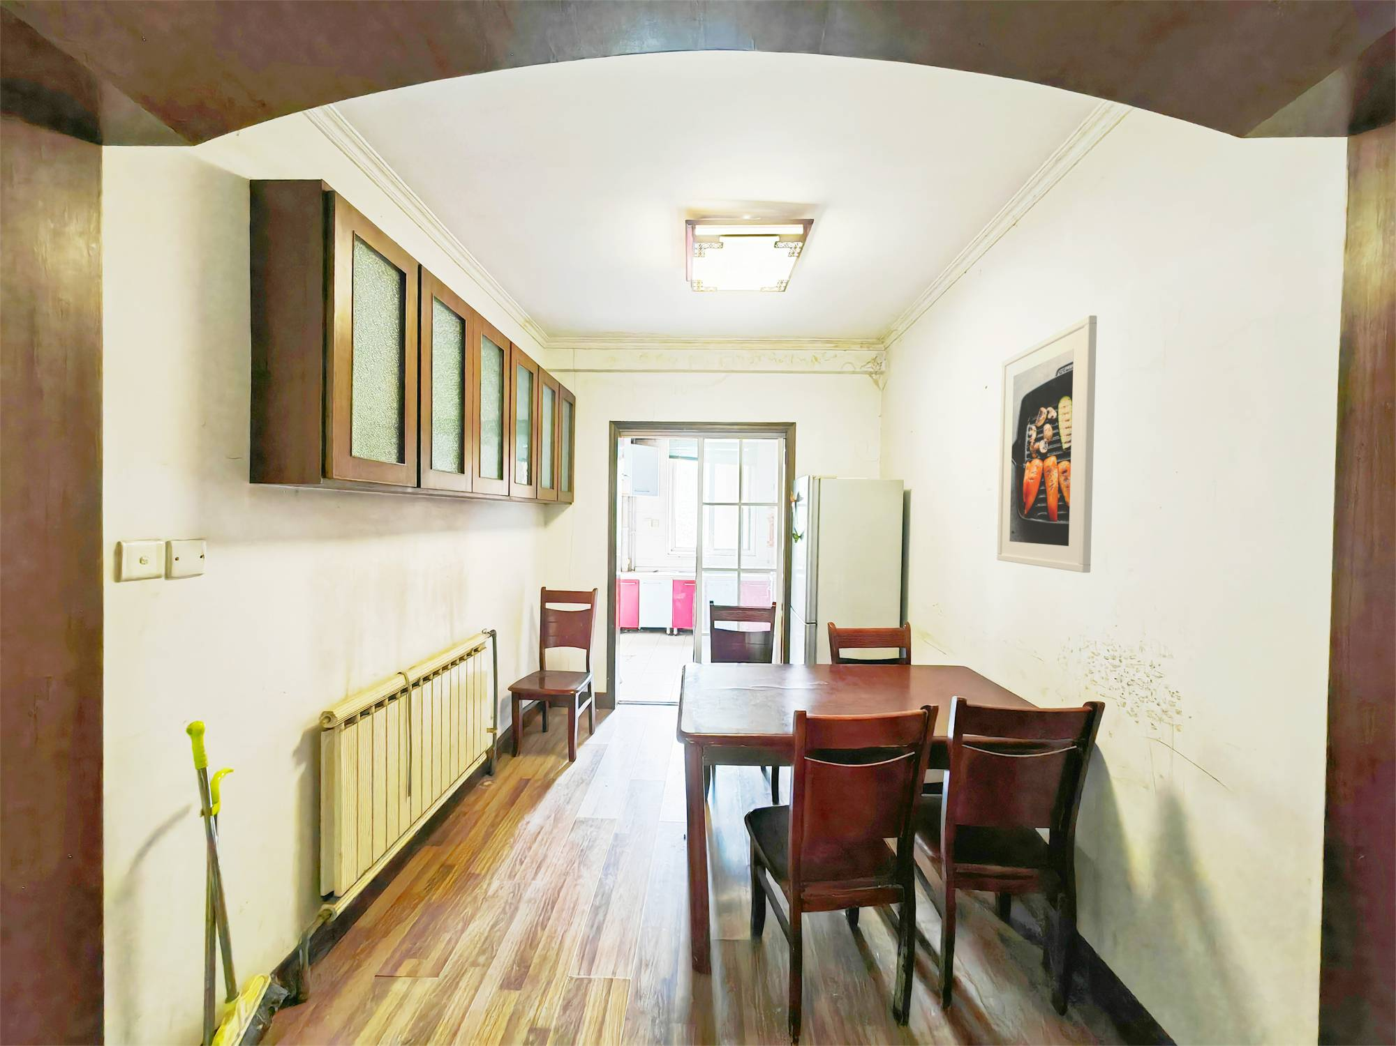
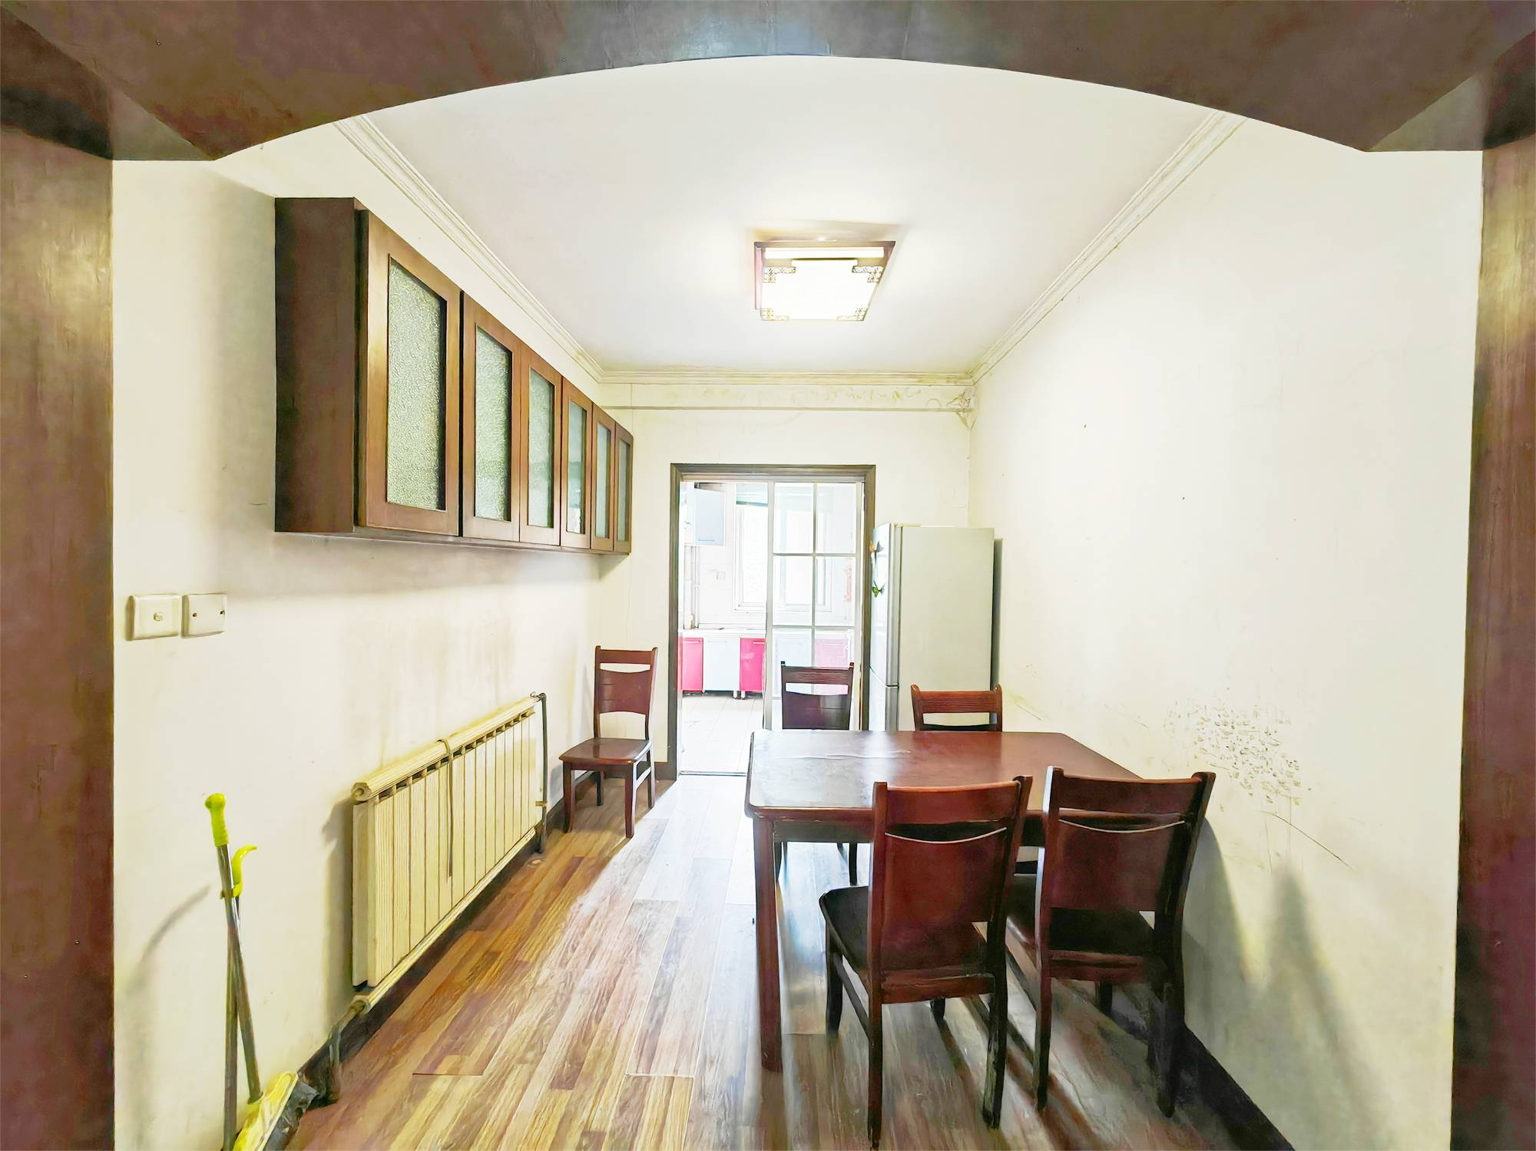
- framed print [996,314,1097,574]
